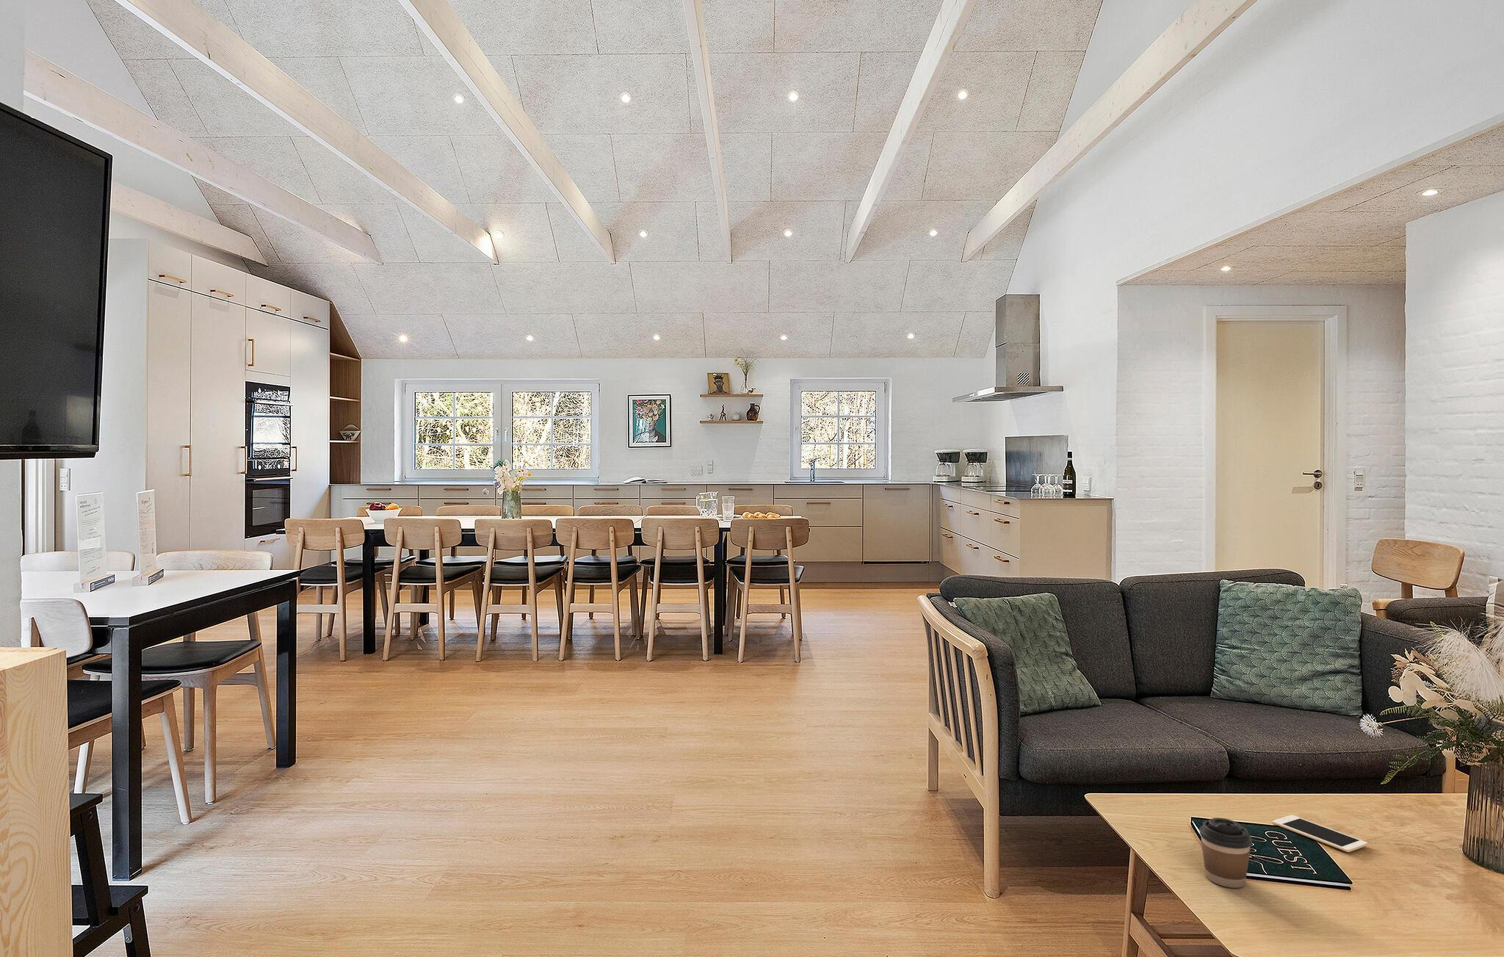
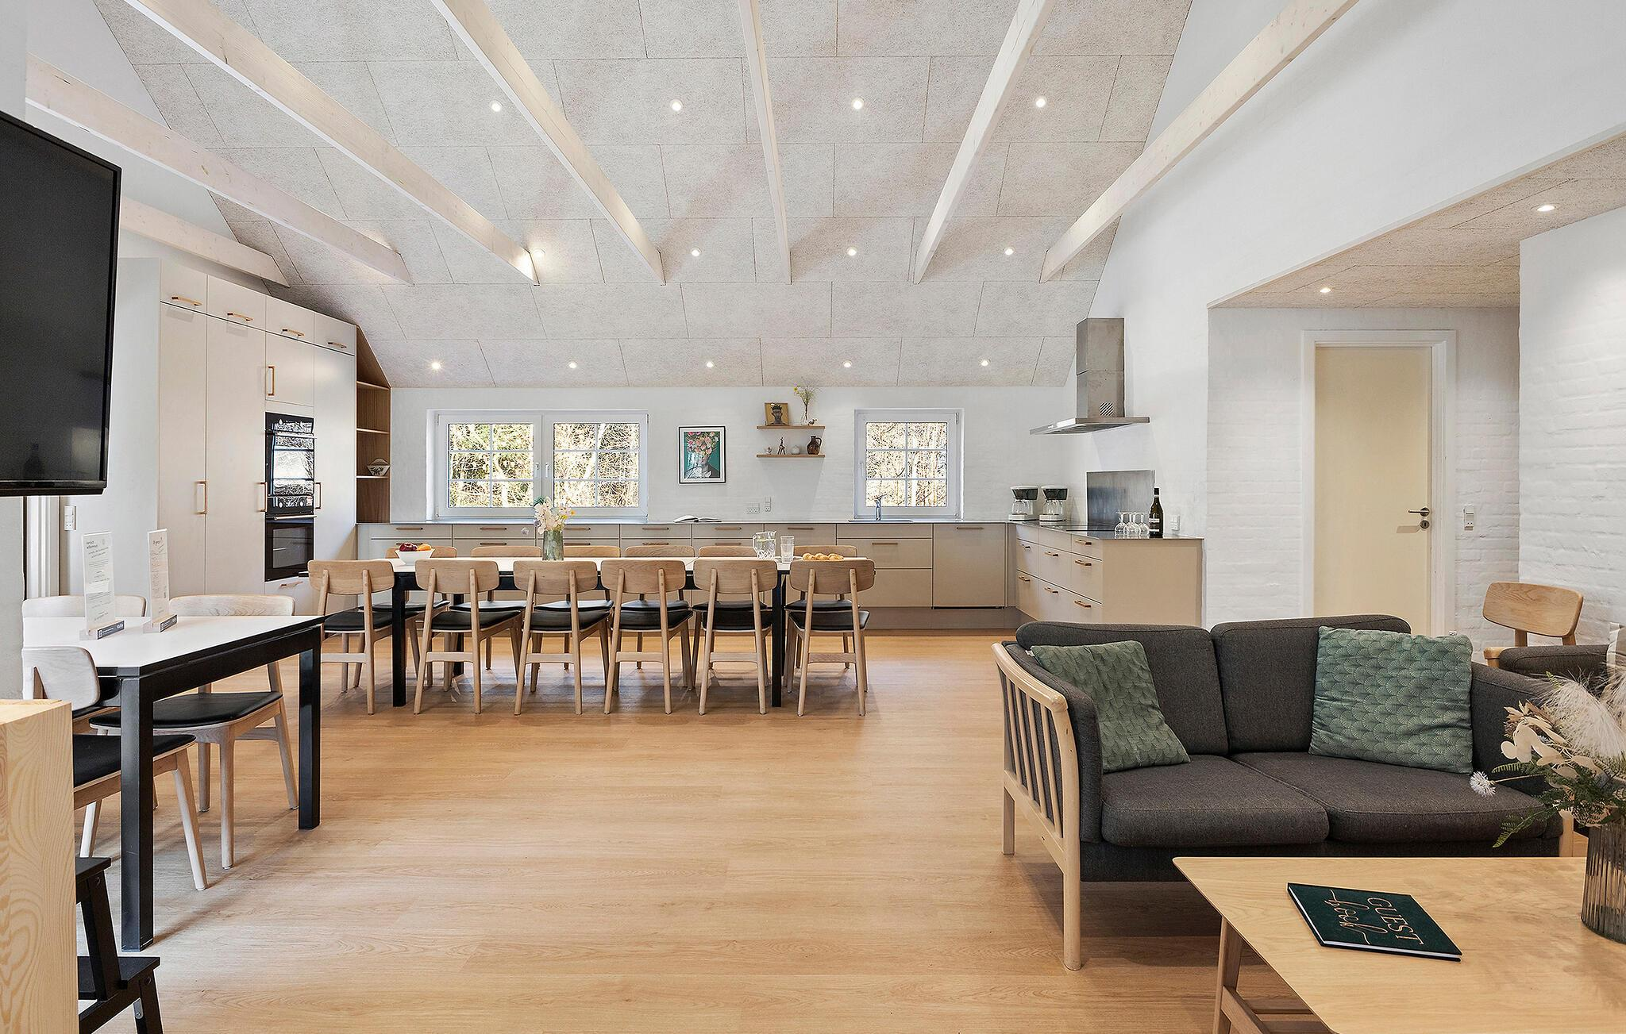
- cell phone [1272,814,1368,853]
- coffee cup [1198,818,1253,889]
